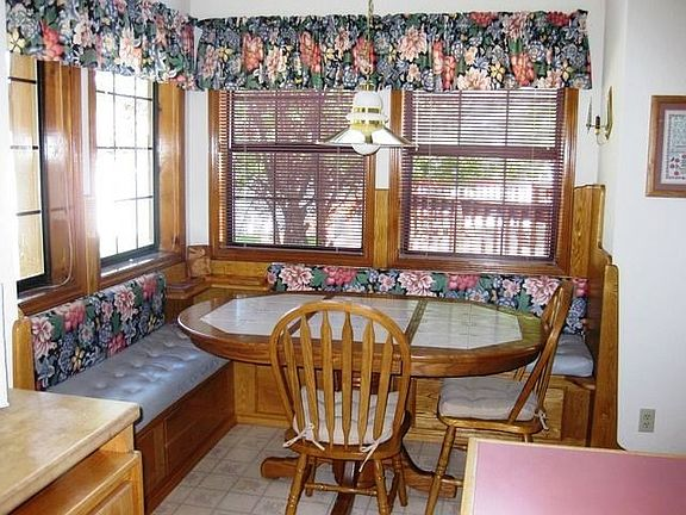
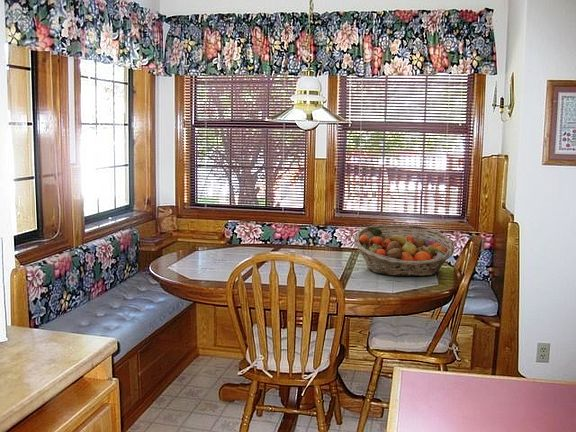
+ fruit basket [353,224,456,277]
